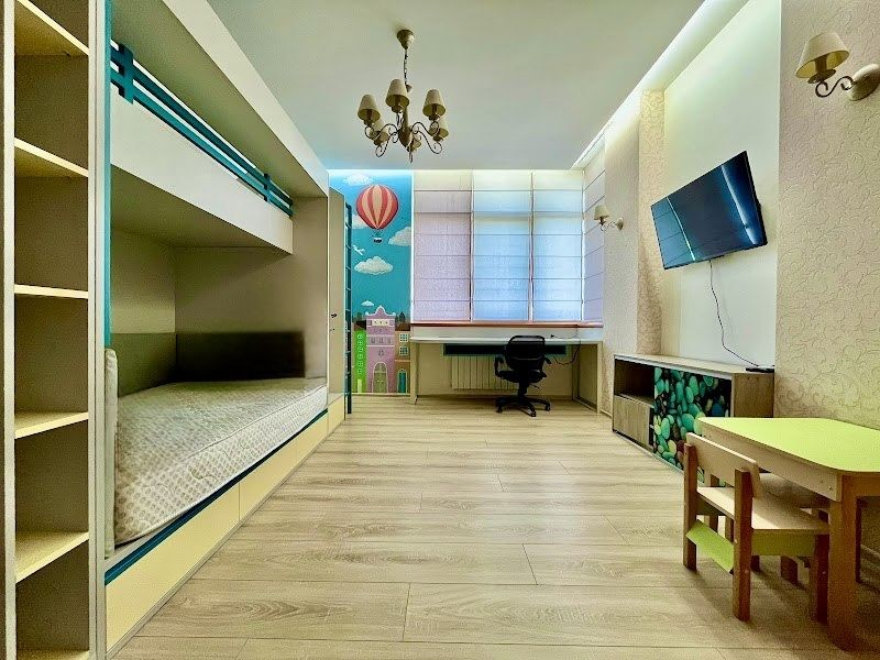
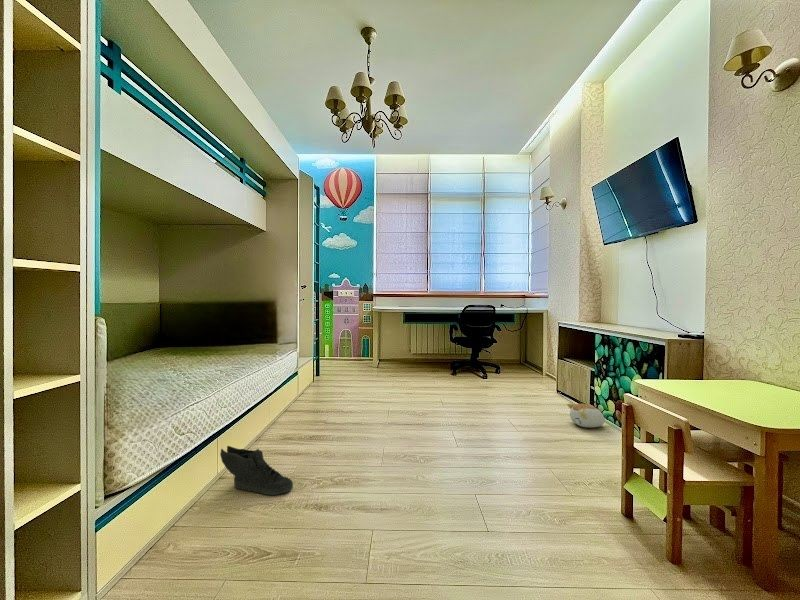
+ plush toy [566,403,607,429]
+ sneaker [219,445,294,496]
